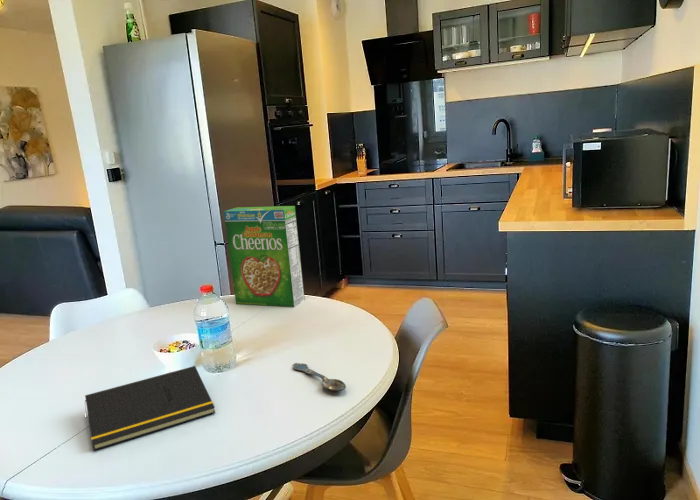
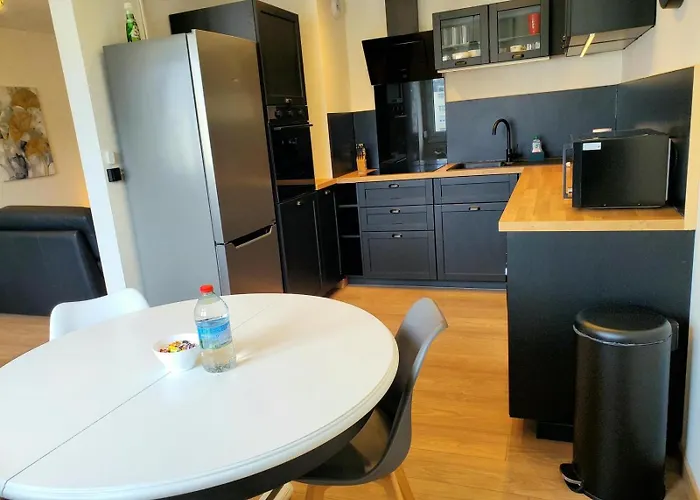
- spoon [292,362,347,392]
- cereal box [223,205,306,308]
- notepad [84,365,216,451]
